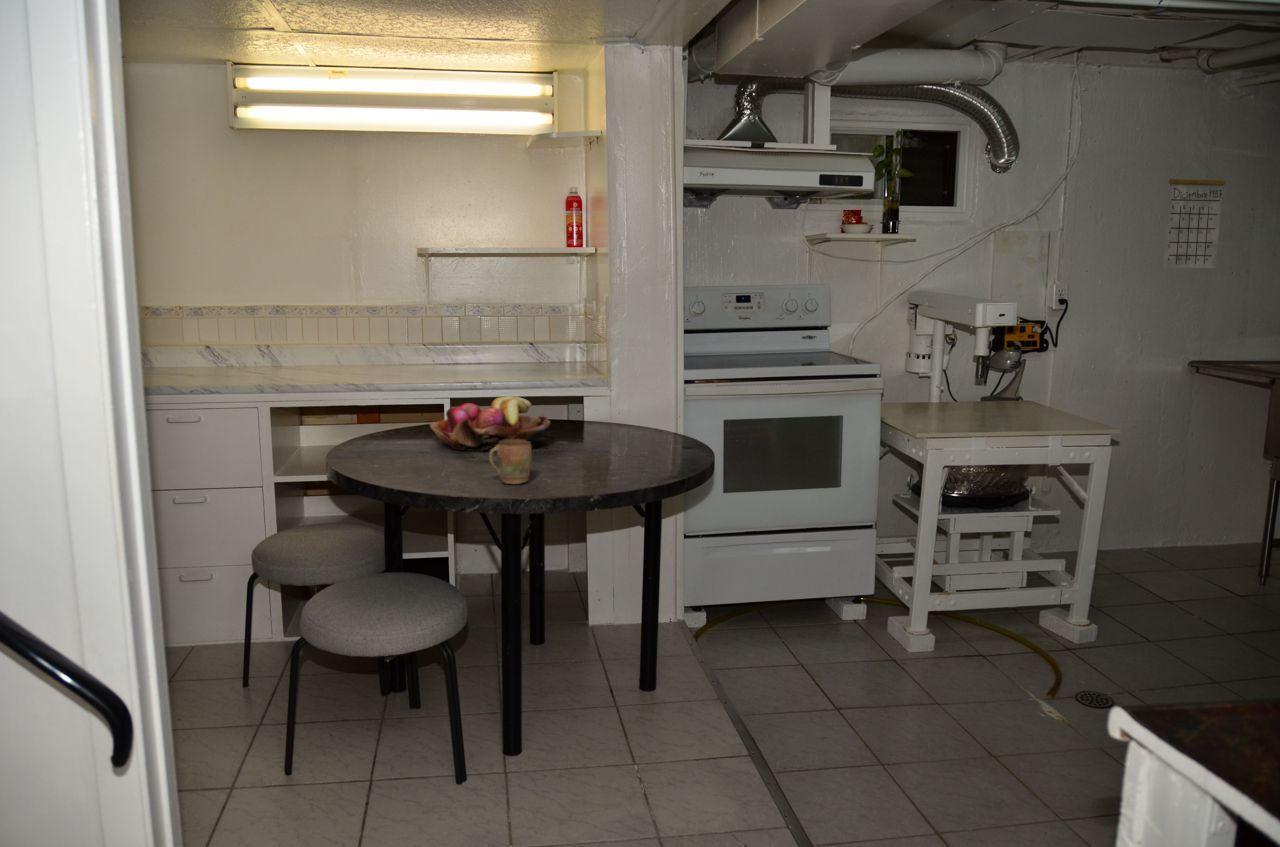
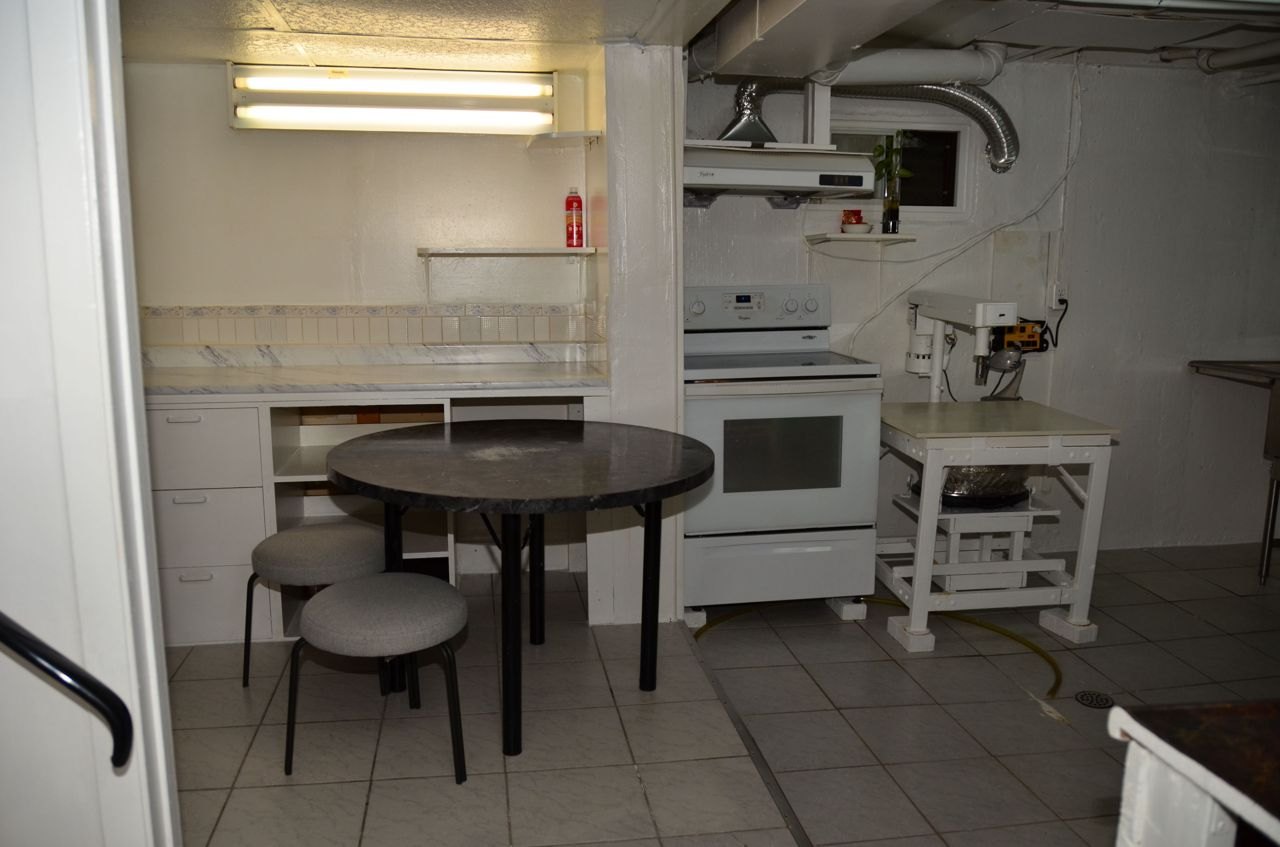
- mug [488,440,533,485]
- calendar [1163,160,1226,269]
- fruit basket [429,395,551,452]
